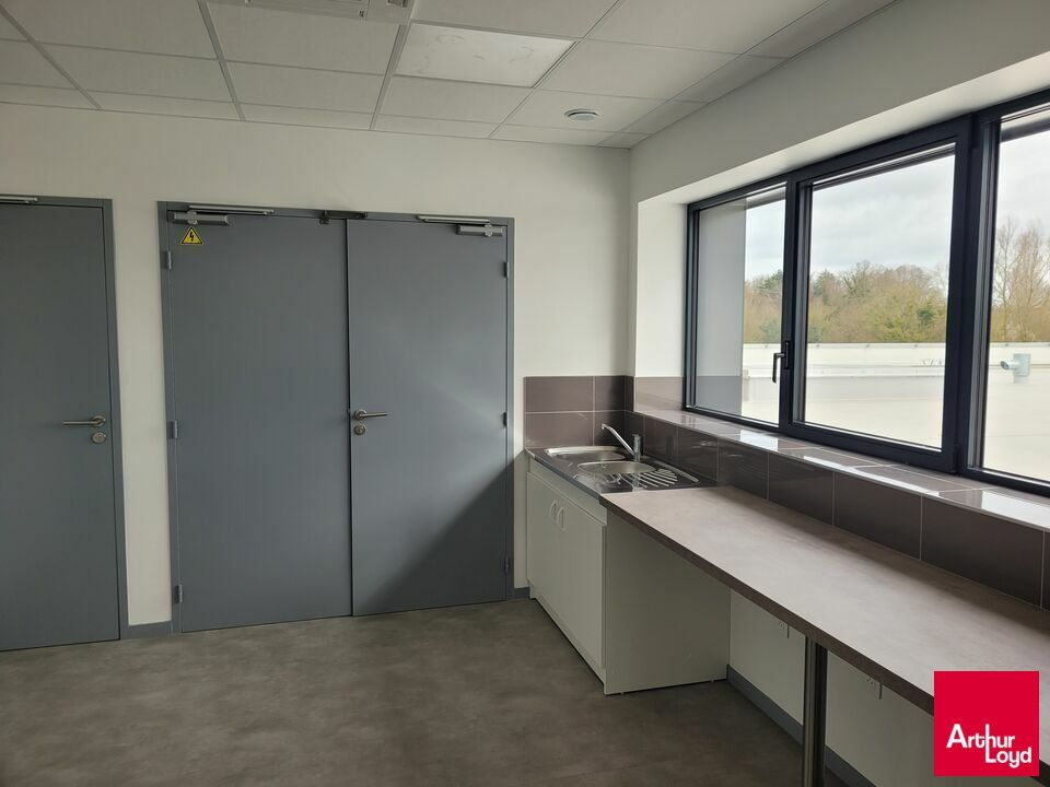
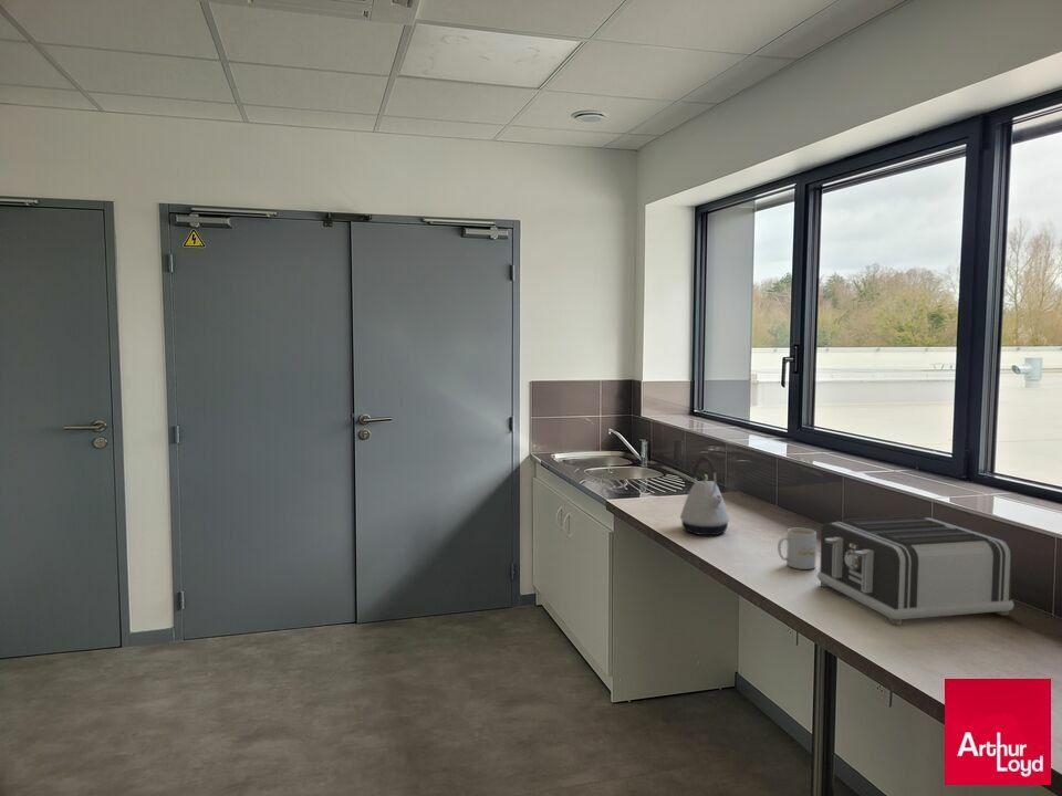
+ kettle [679,455,730,536]
+ mug [777,527,818,570]
+ toaster [816,515,1014,626]
